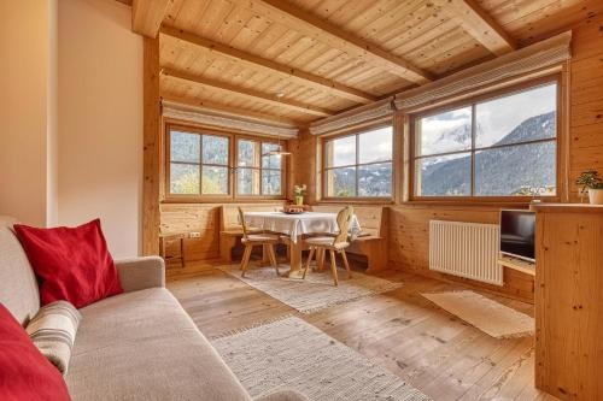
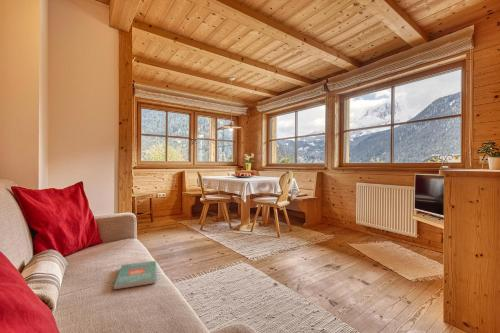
+ book [113,260,157,290]
